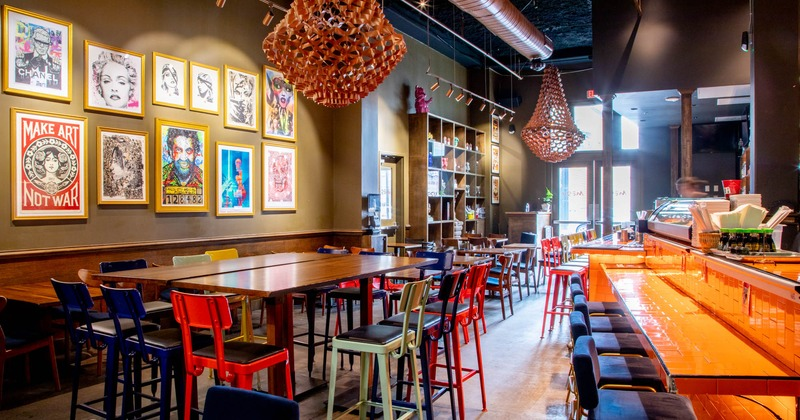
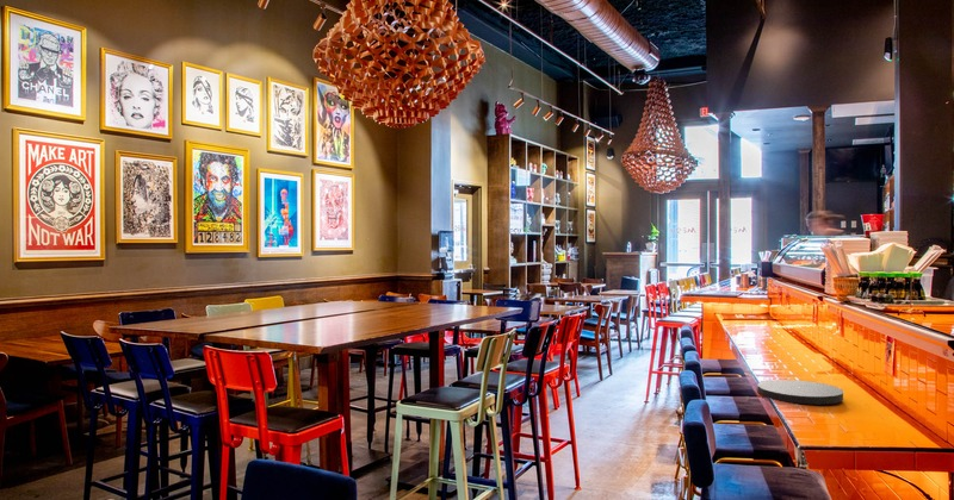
+ plate [756,379,844,406]
